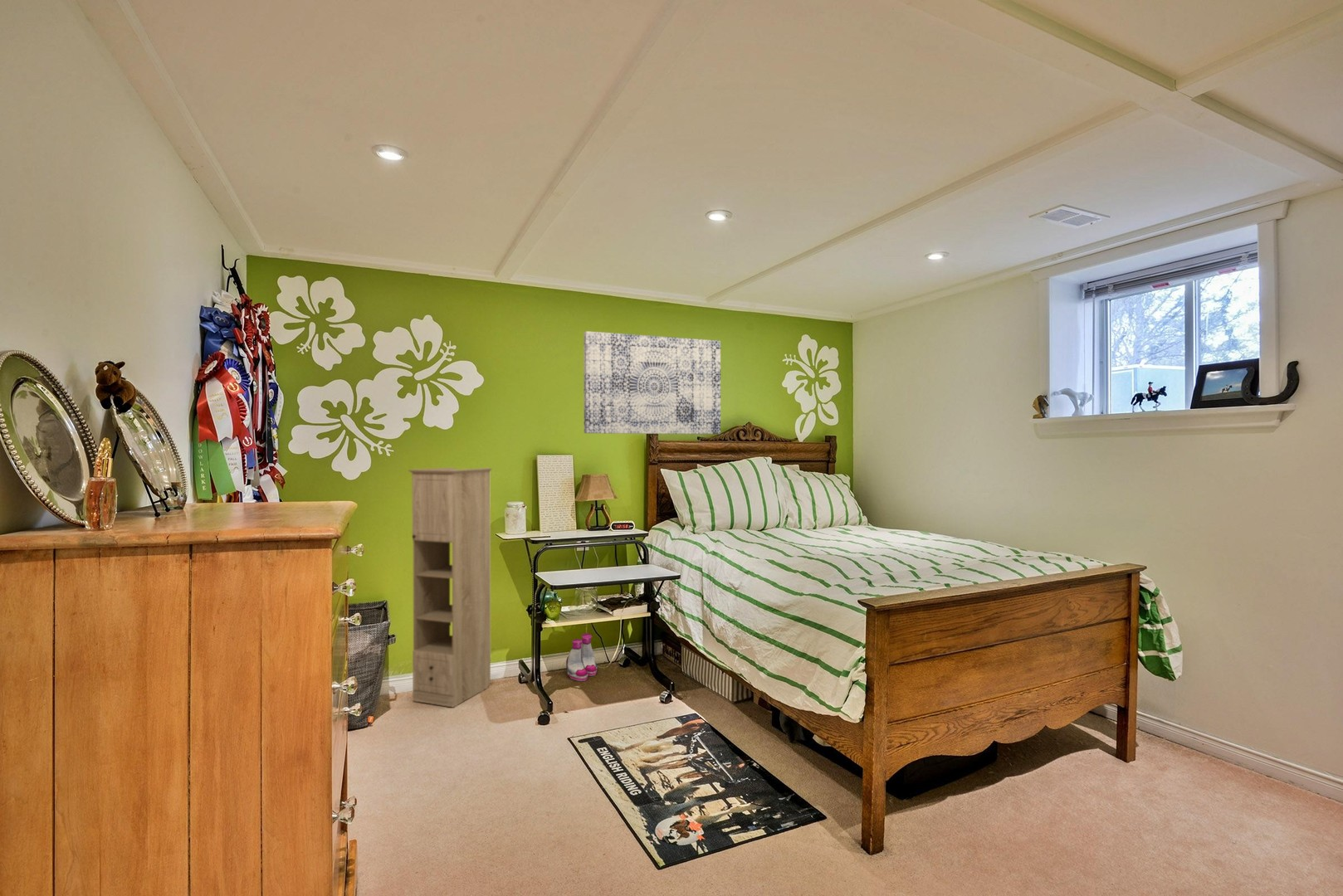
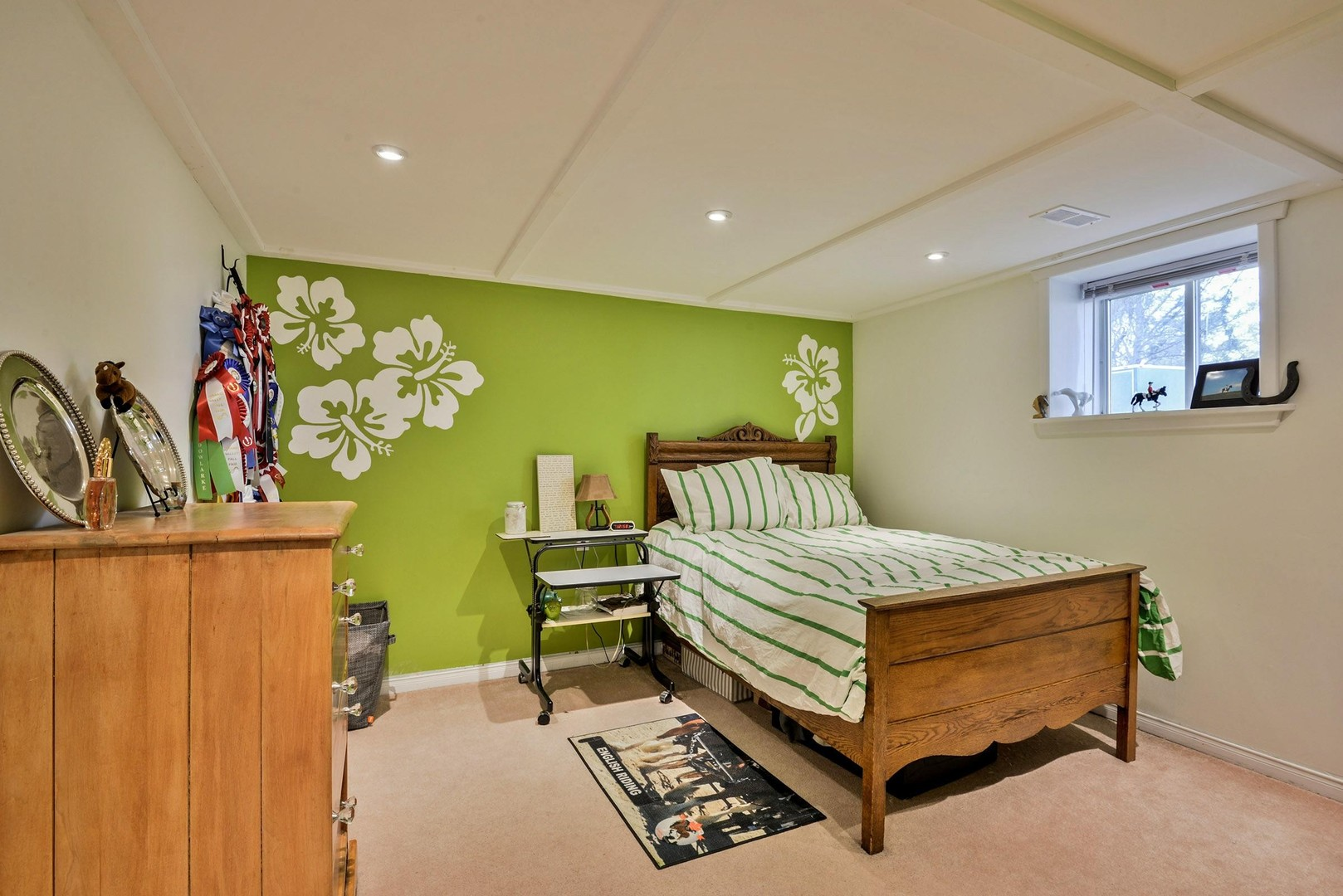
- boots [565,632,598,682]
- storage cabinet [408,467,493,709]
- wall art [583,330,721,435]
